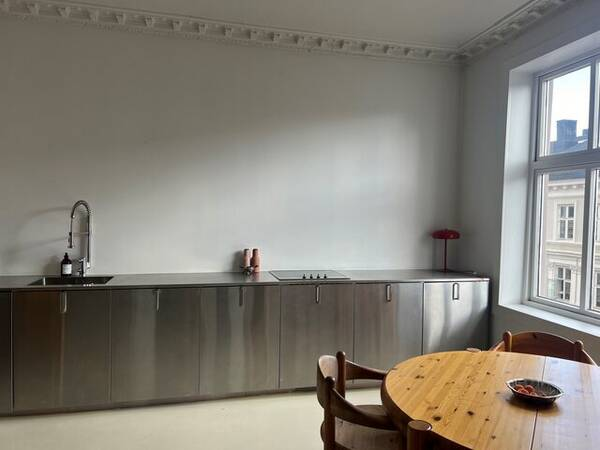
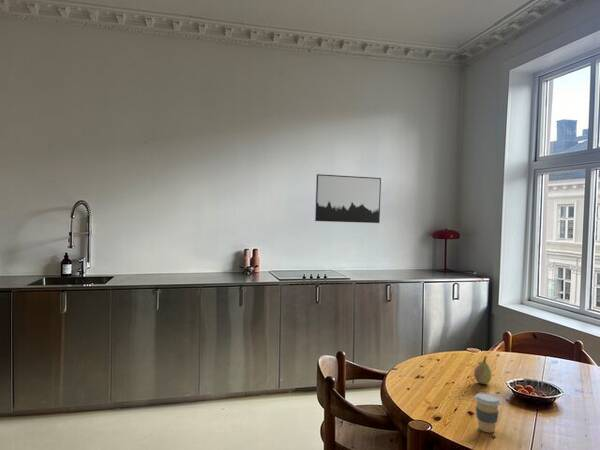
+ fruit [473,355,493,385]
+ coffee cup [474,392,502,434]
+ wall art [314,173,382,224]
